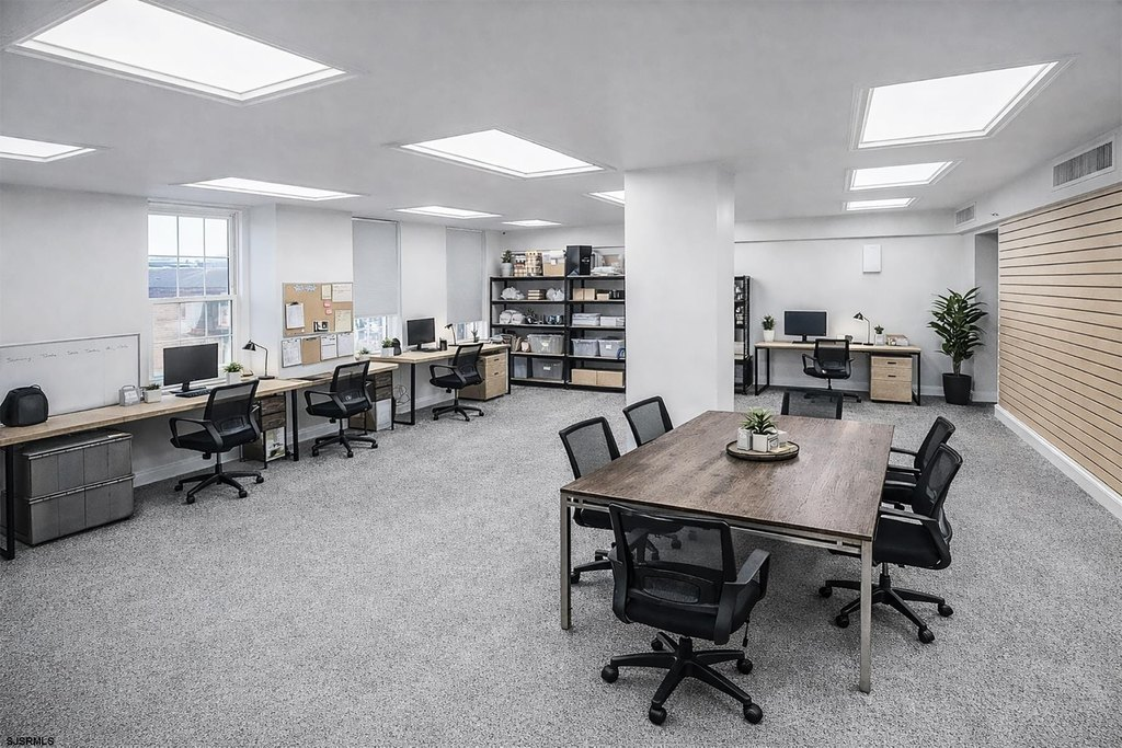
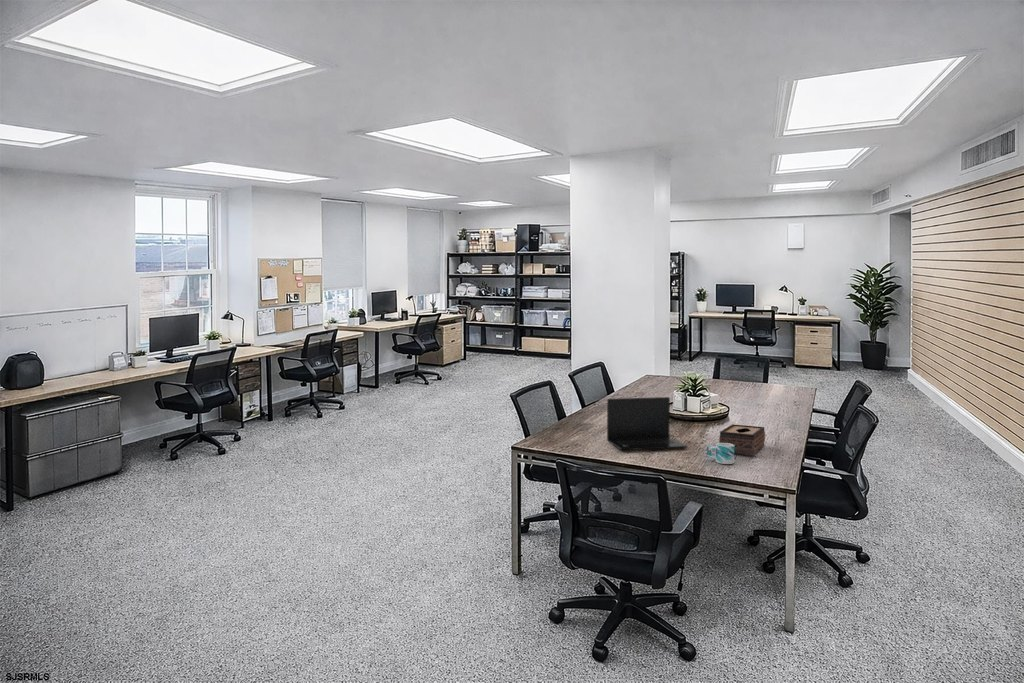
+ tissue box [718,423,766,457]
+ laptop [606,396,689,451]
+ mug [706,442,735,465]
